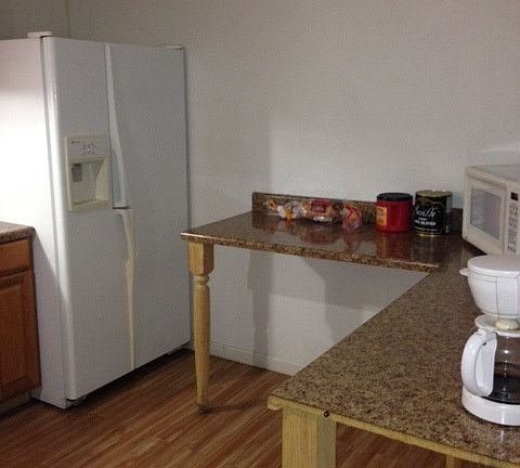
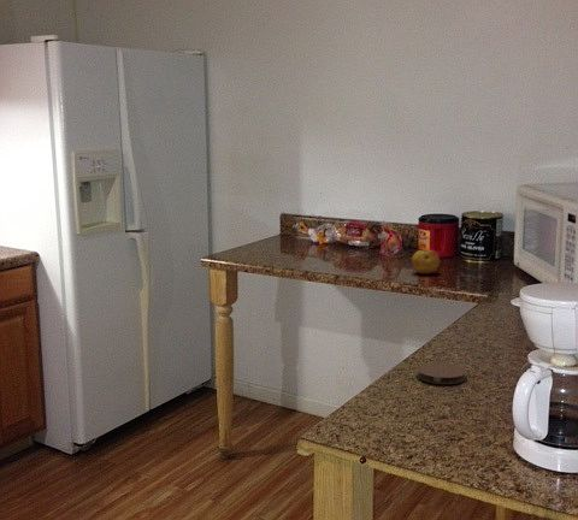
+ coaster [415,361,467,385]
+ fruit [411,249,441,274]
